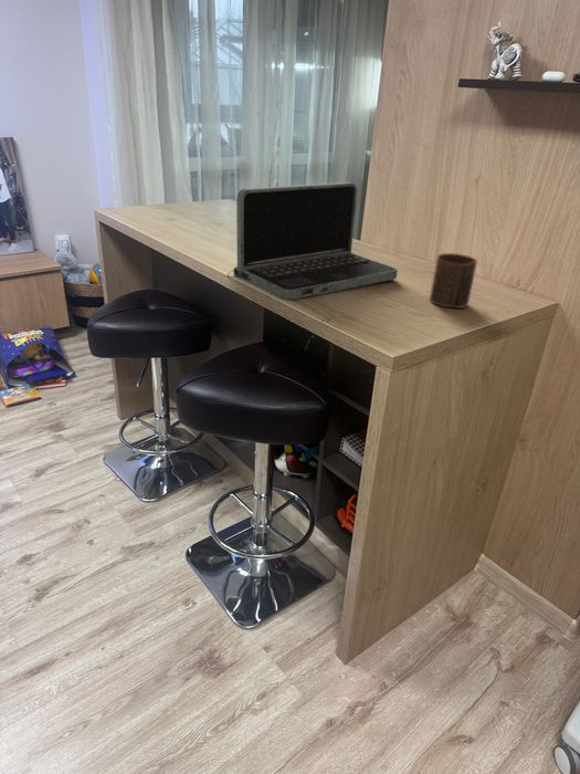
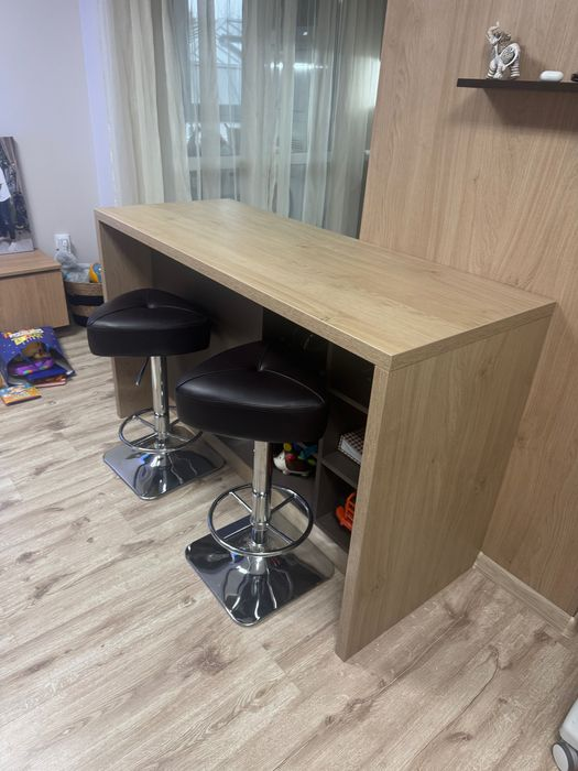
- laptop [226,181,399,301]
- cup [429,252,478,310]
